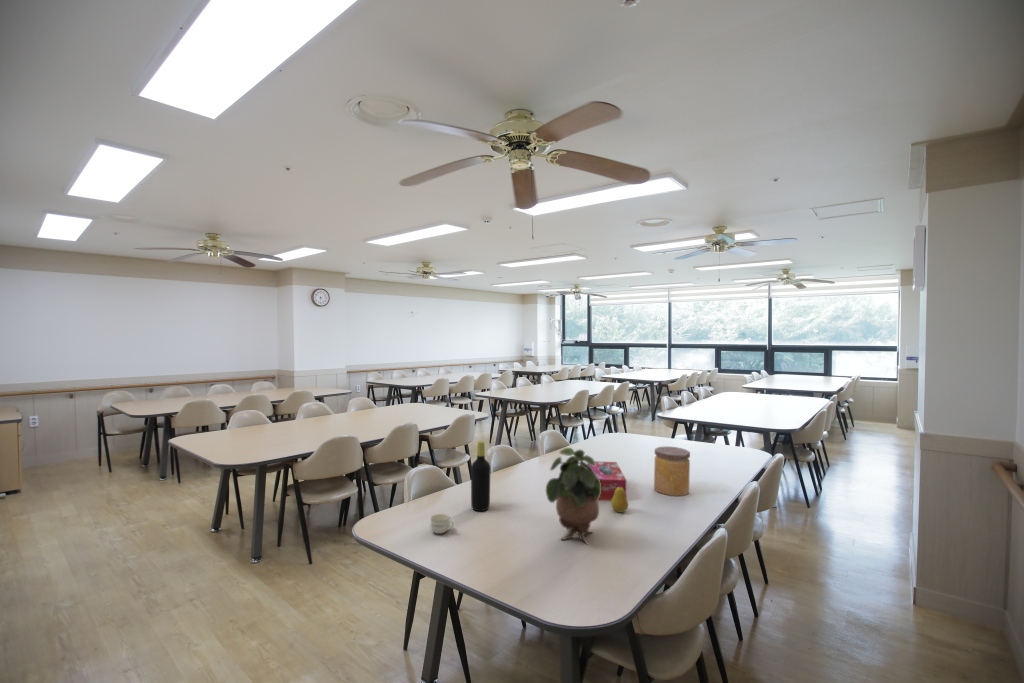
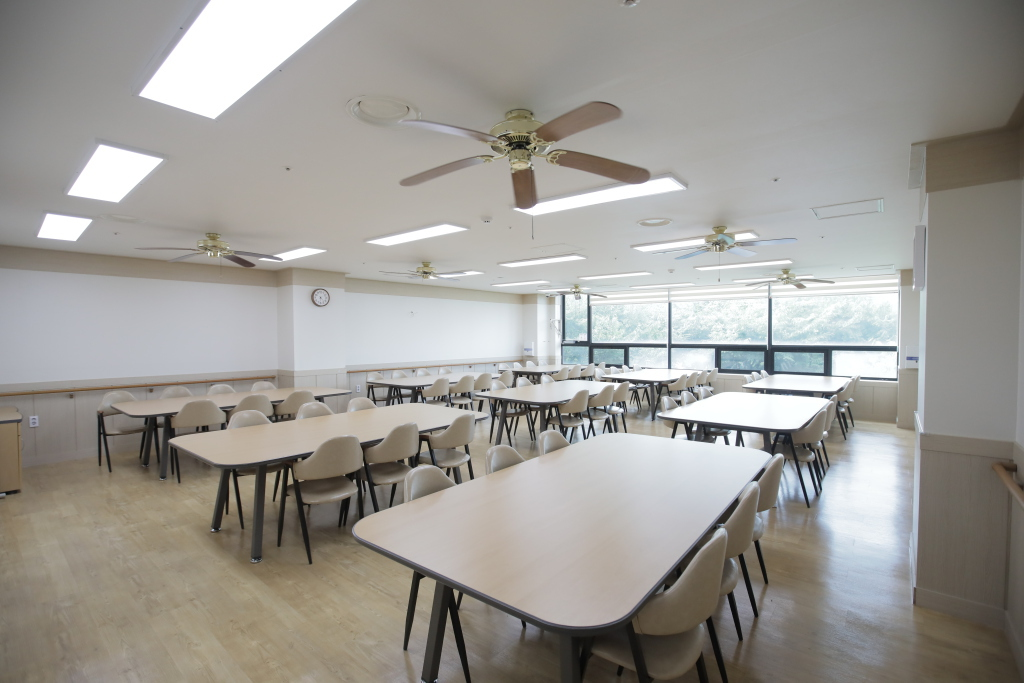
- cup [429,513,455,535]
- jar [653,445,691,497]
- potted plant [545,447,601,546]
- tissue box [587,460,627,501]
- fruit [610,487,629,513]
- bottle [470,440,492,512]
